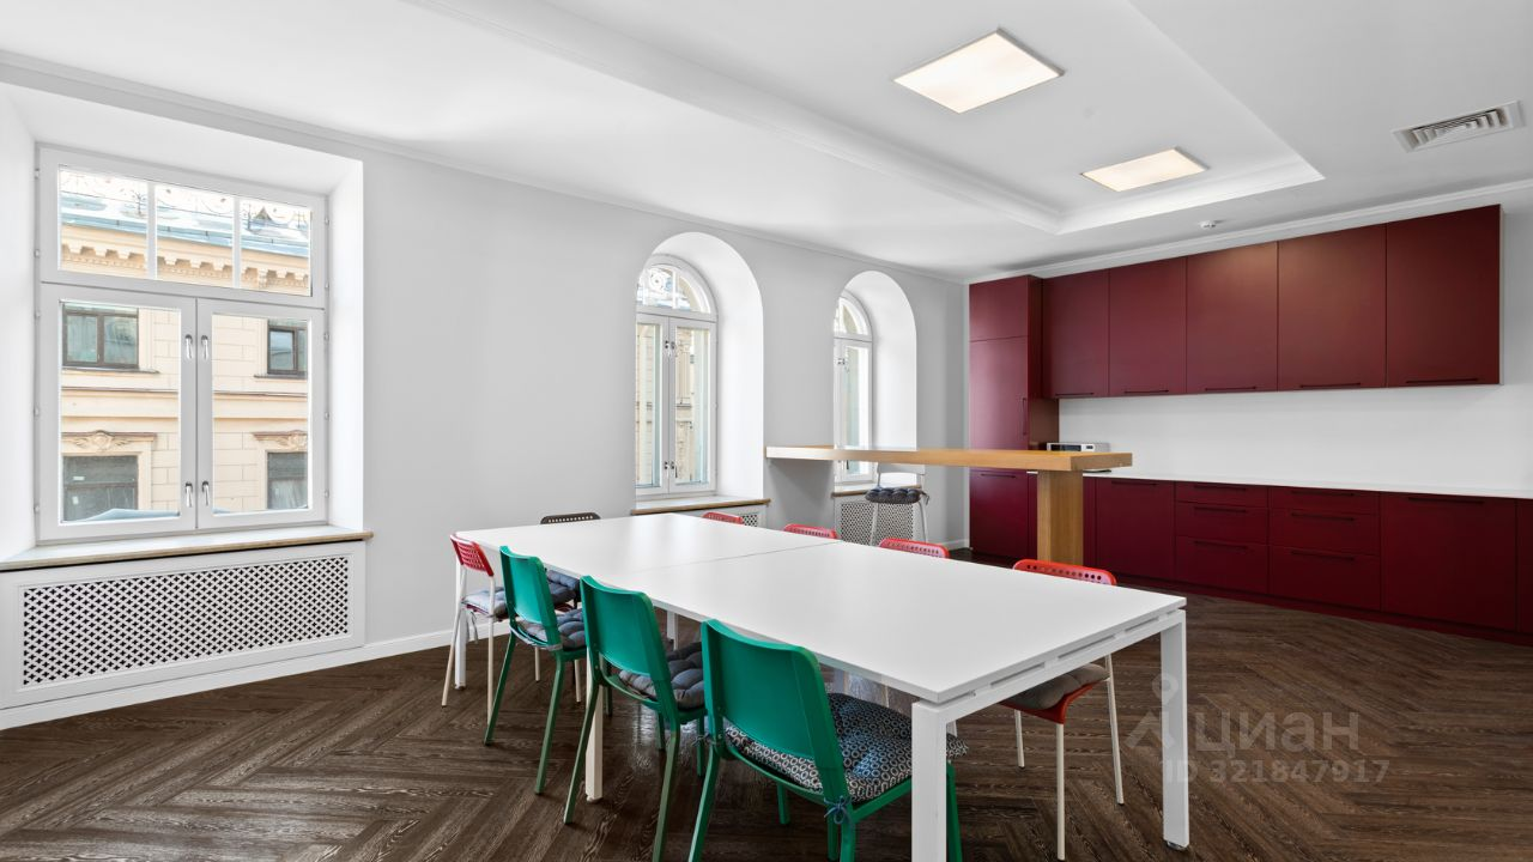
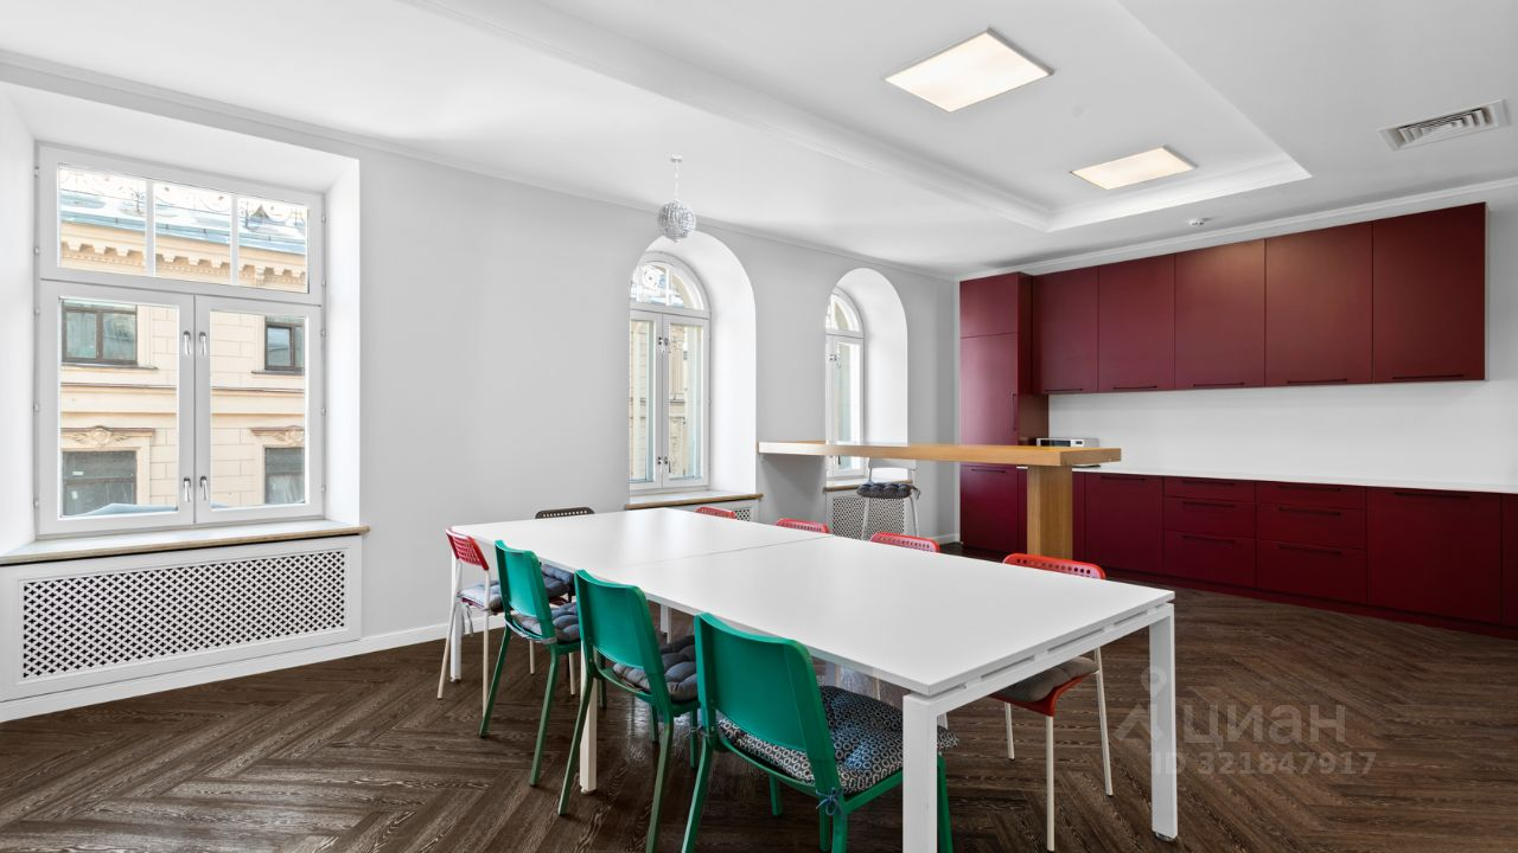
+ pendant light [656,154,697,248]
